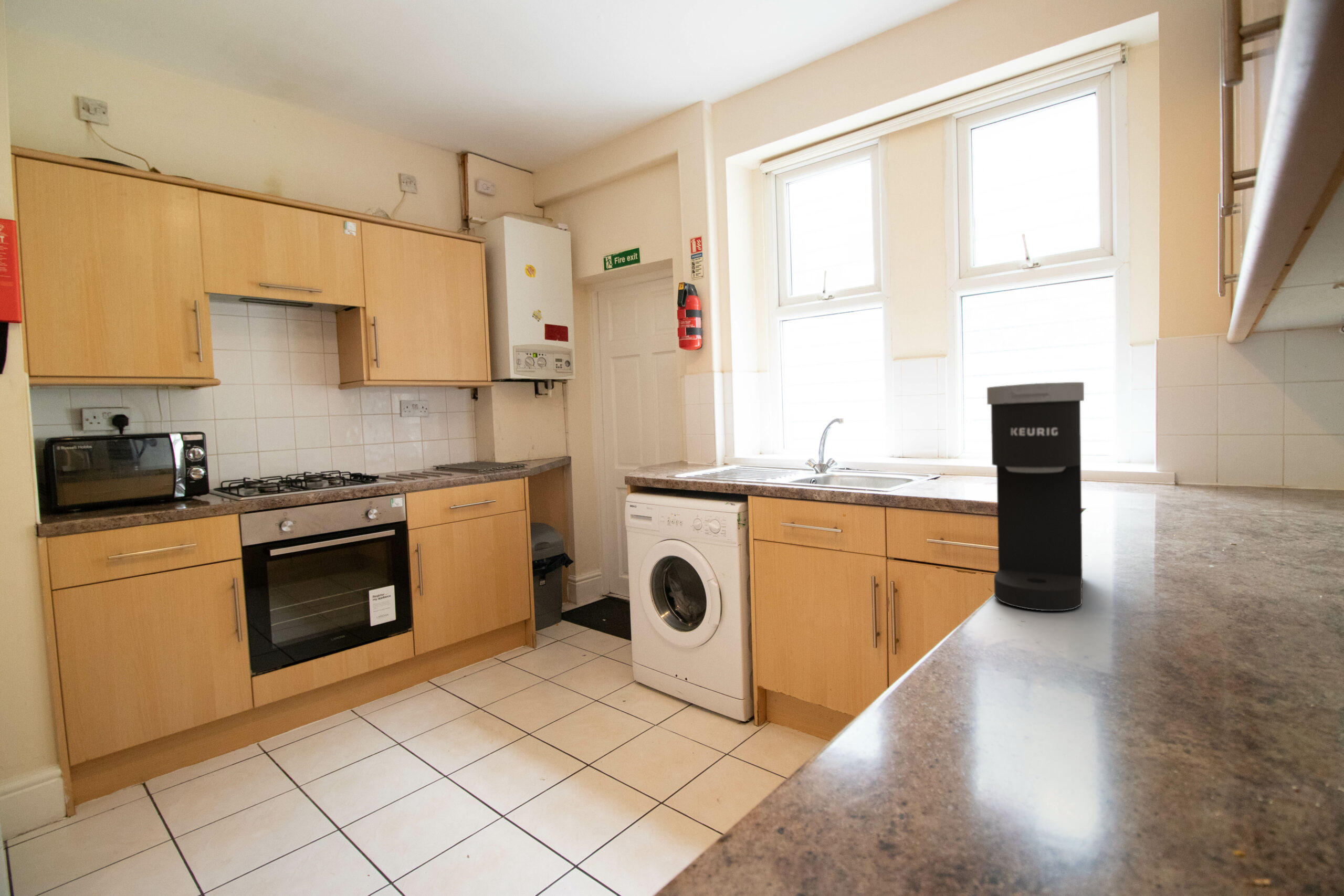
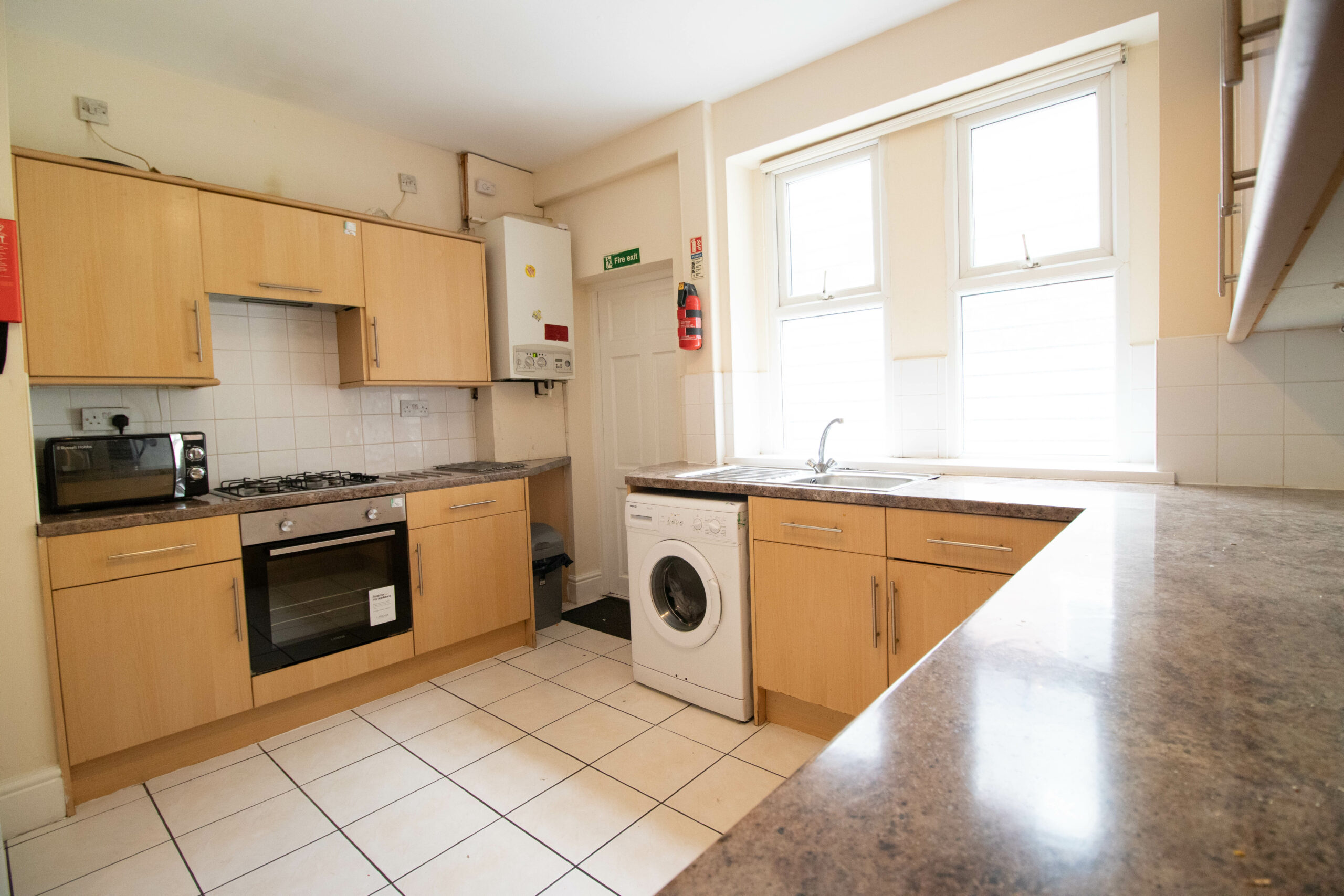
- coffee maker [986,382,1085,612]
